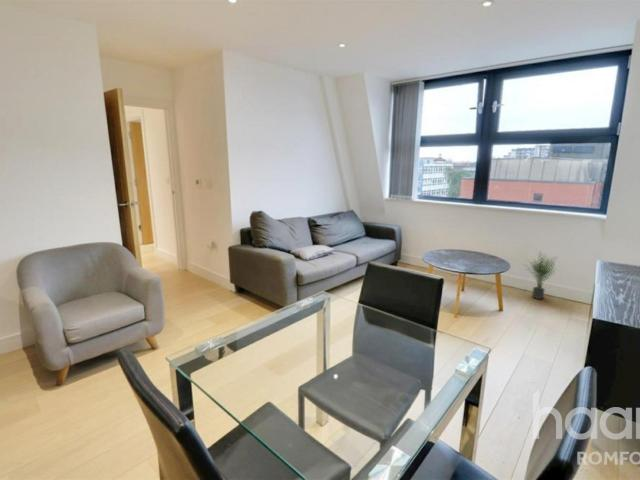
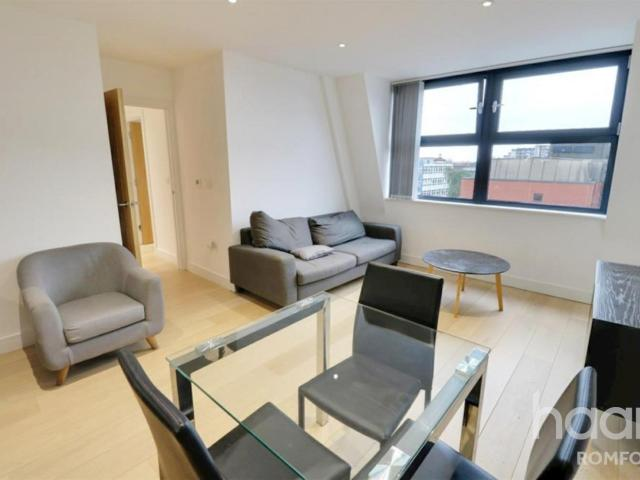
- potted plant [524,250,558,300]
